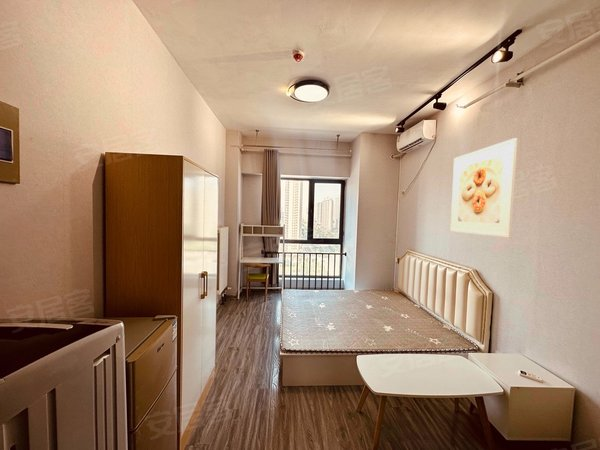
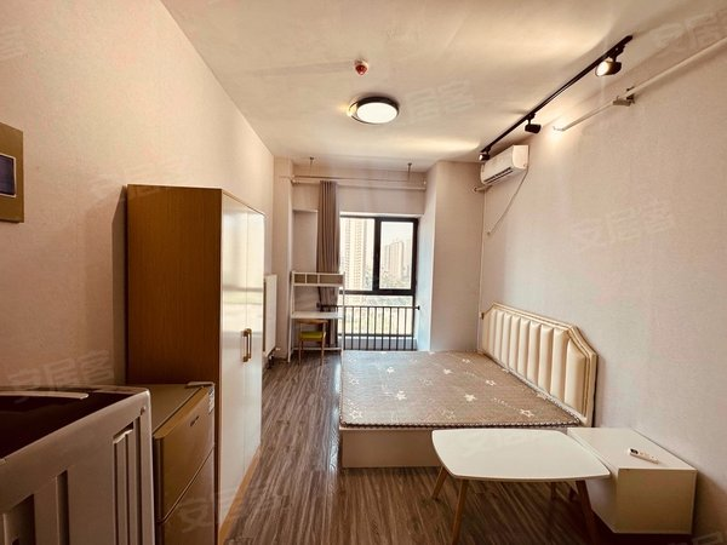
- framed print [450,137,518,239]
